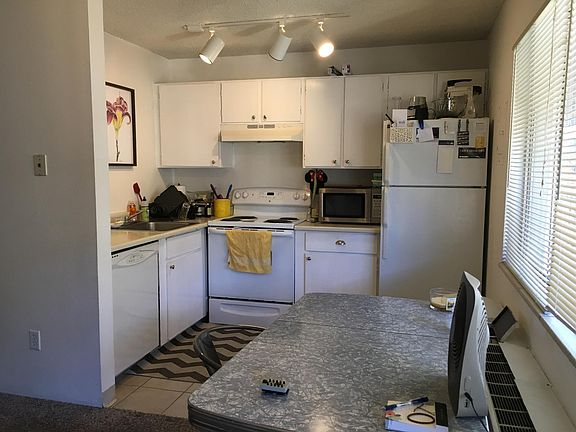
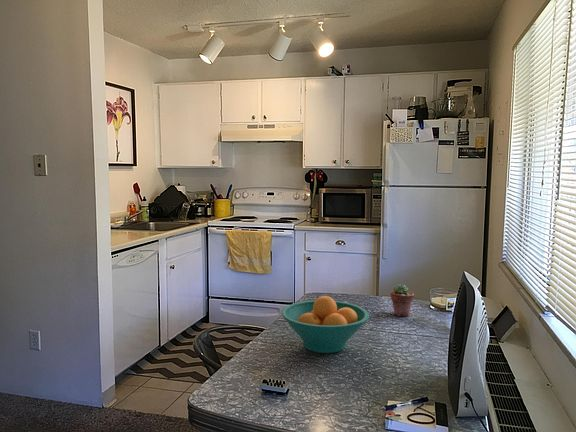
+ fruit bowl [280,295,370,354]
+ potted succulent [390,283,415,317]
